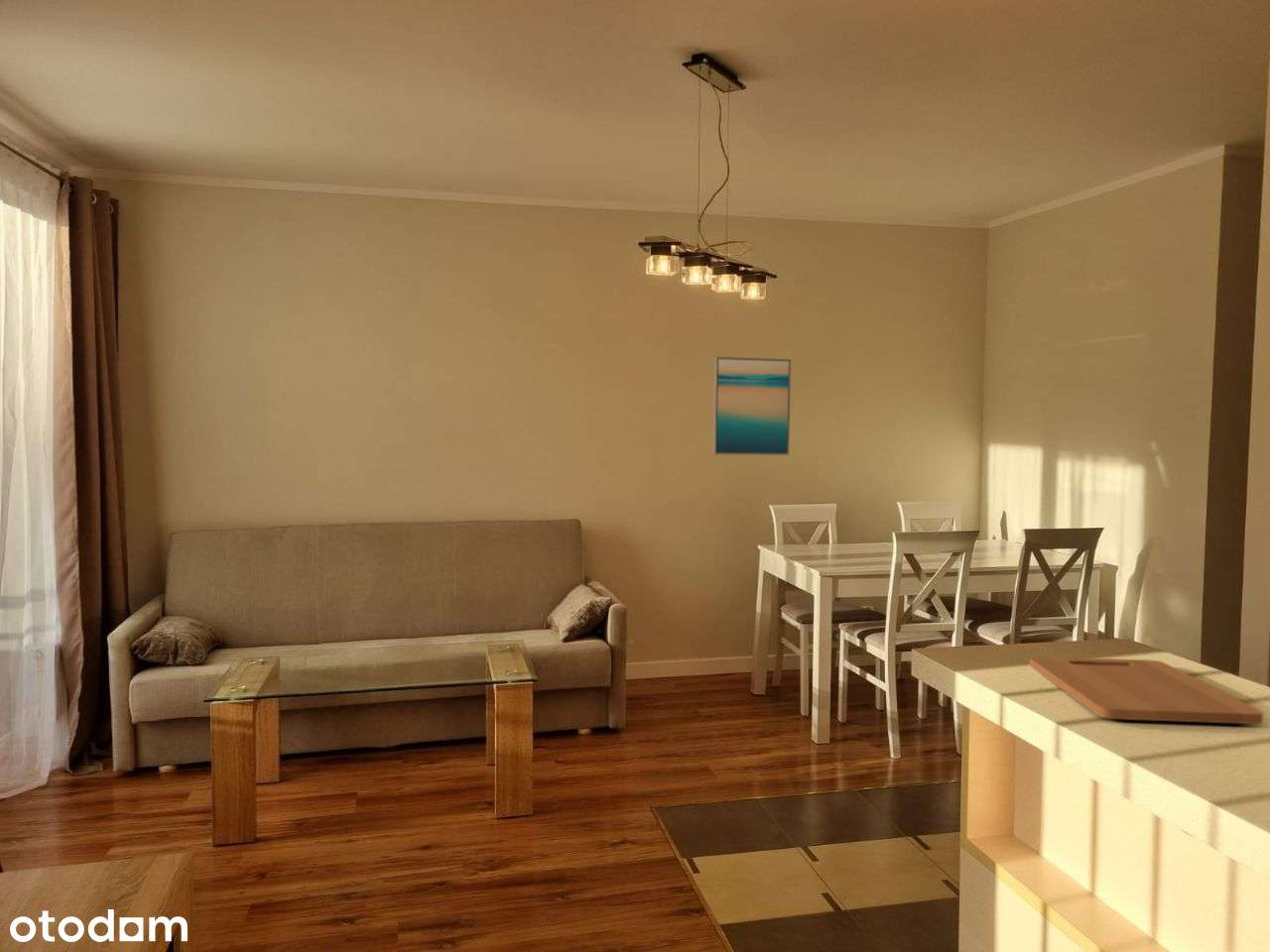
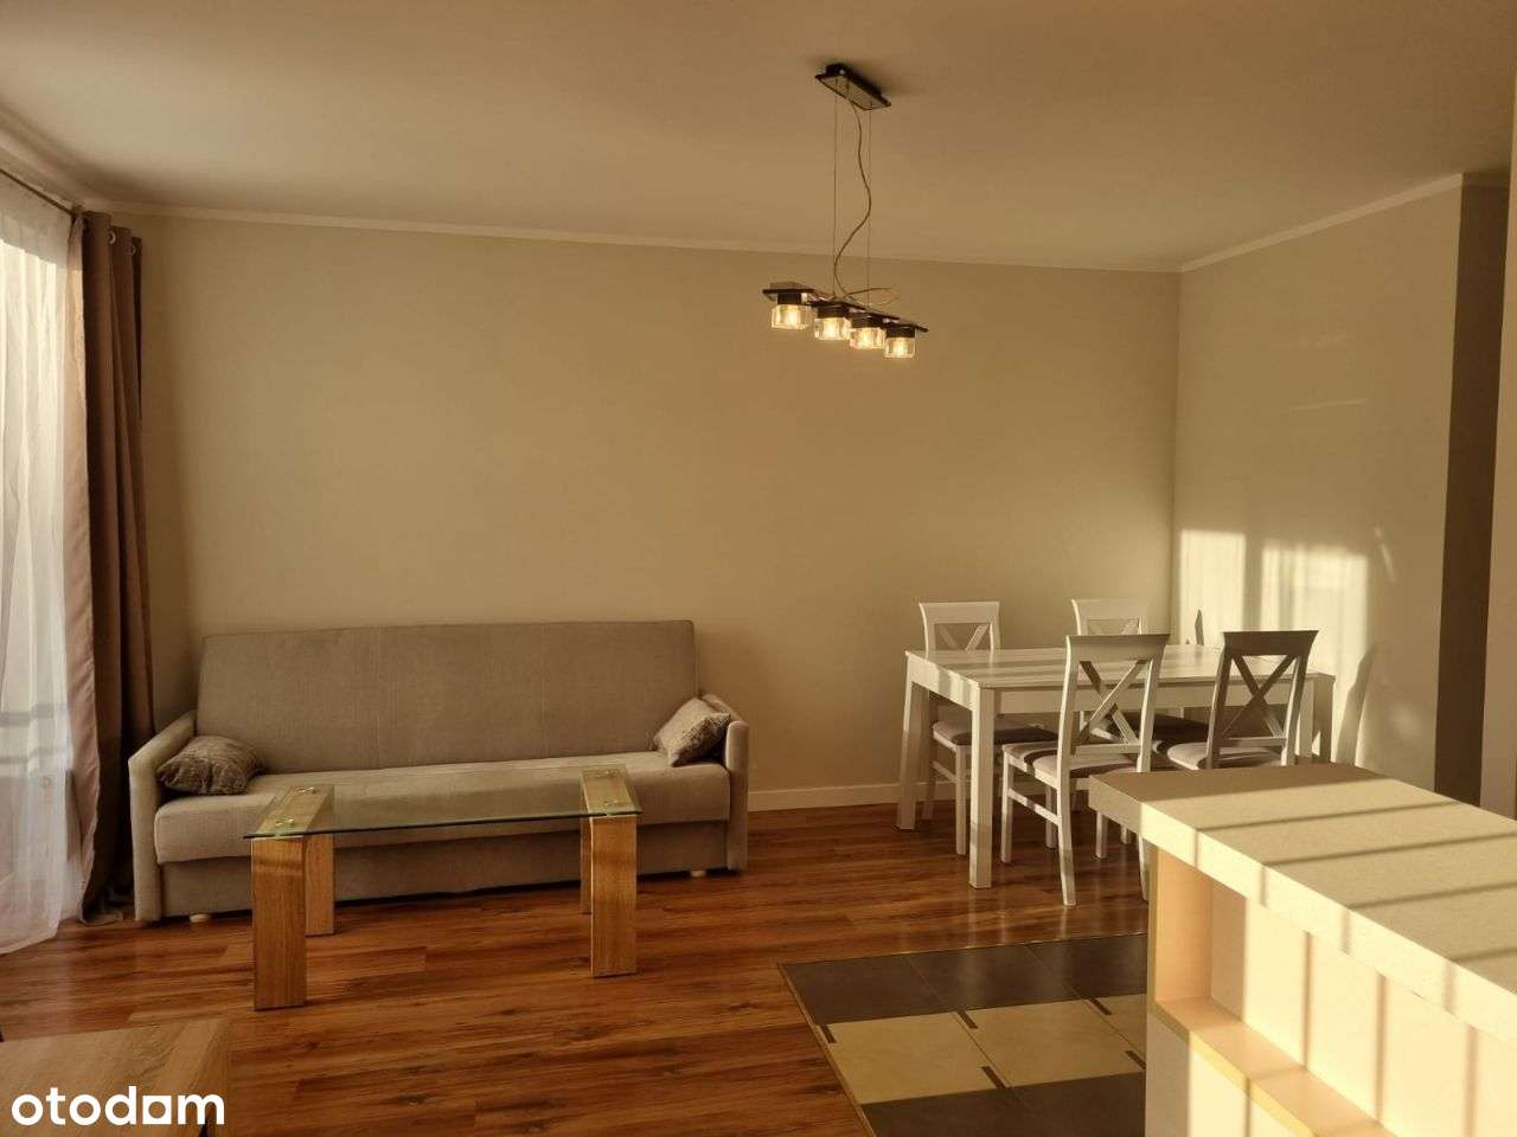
- wall art [711,356,792,456]
- cutting board [1029,655,1264,725]
